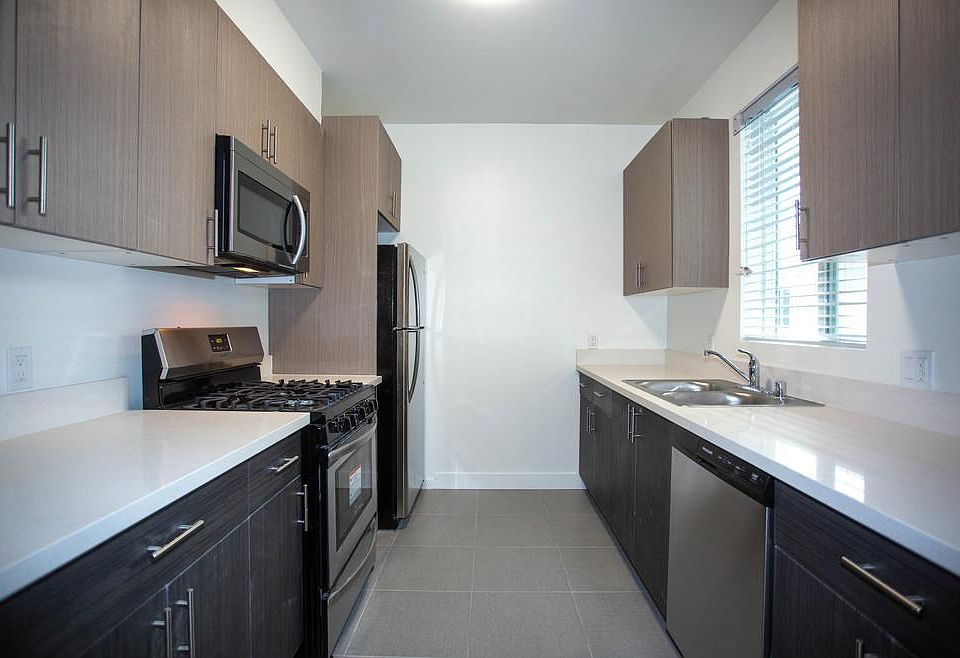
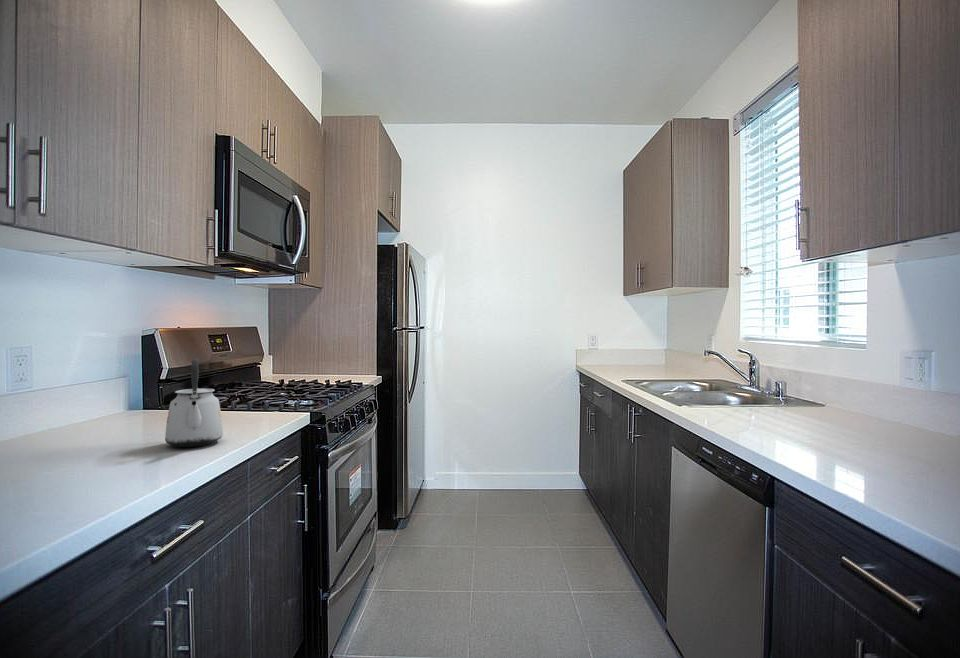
+ kettle [164,358,224,448]
